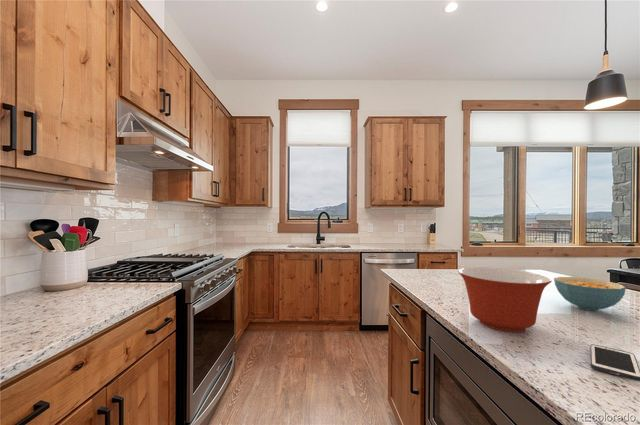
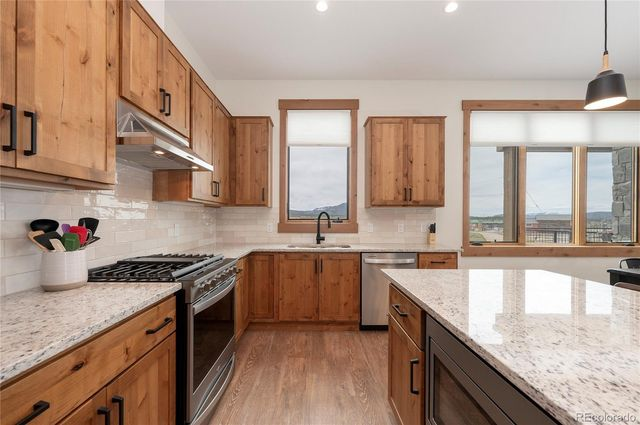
- mixing bowl [457,266,553,333]
- cell phone [589,343,640,382]
- cereal bowl [553,276,627,312]
